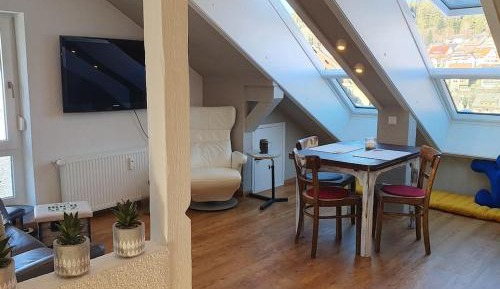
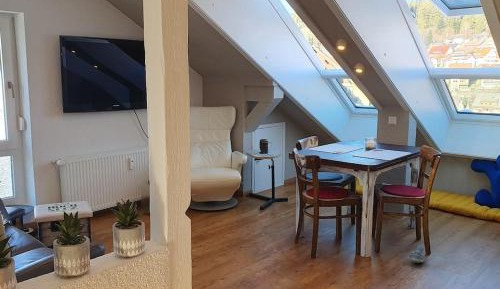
+ plush toy [407,244,425,264]
